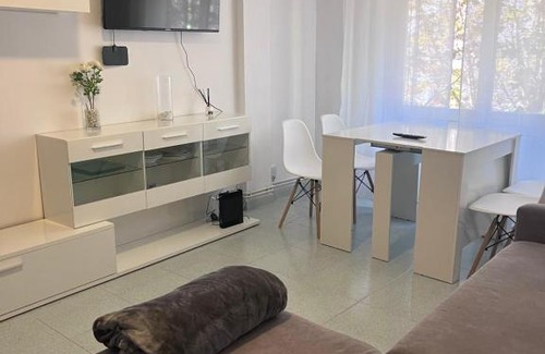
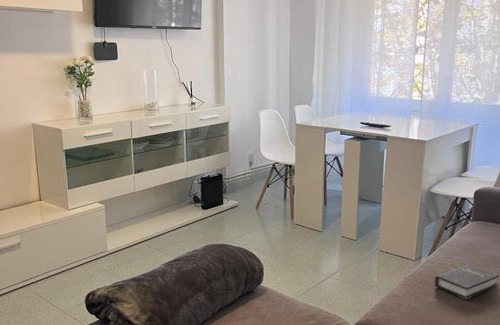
+ hardback book [434,264,500,301]
